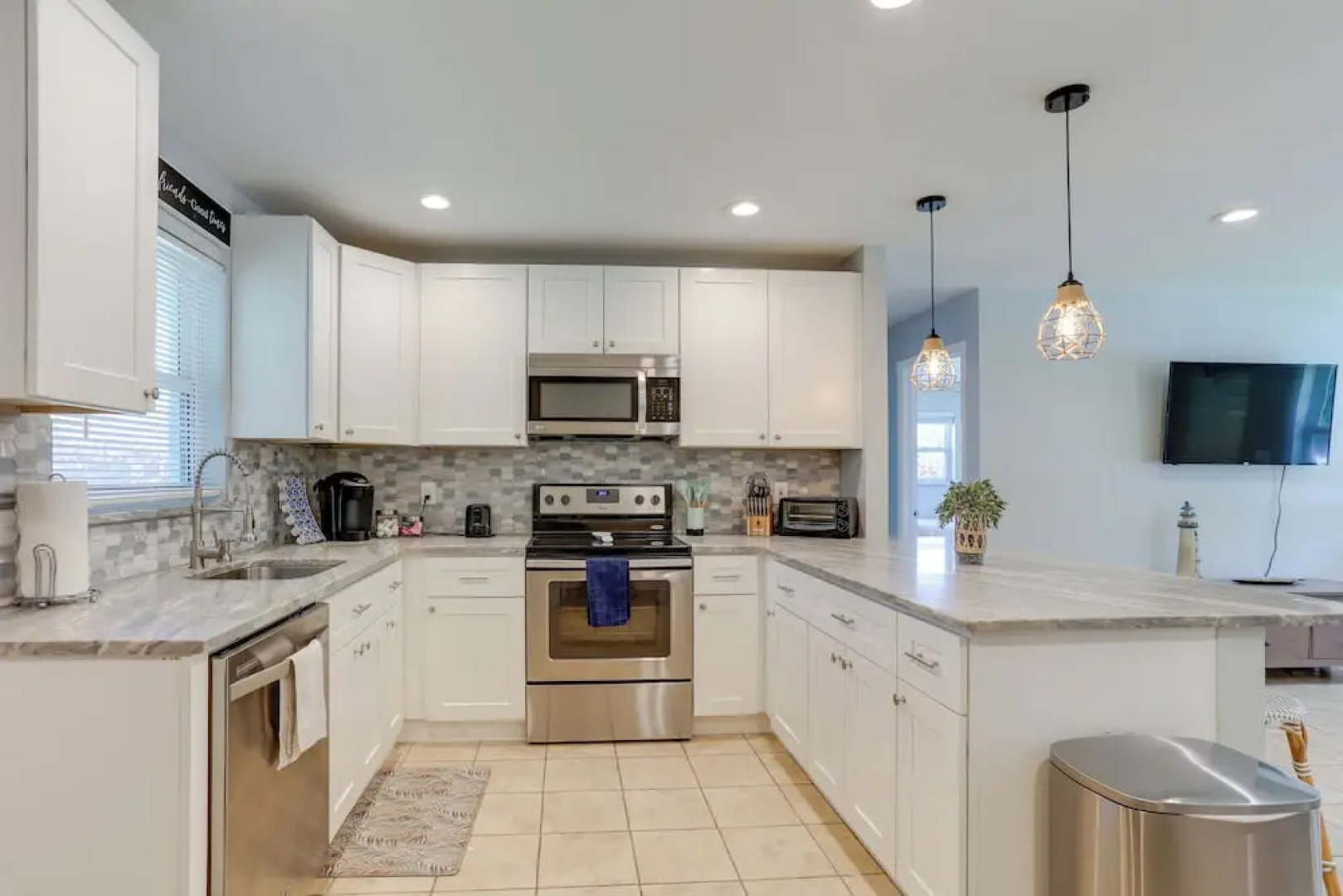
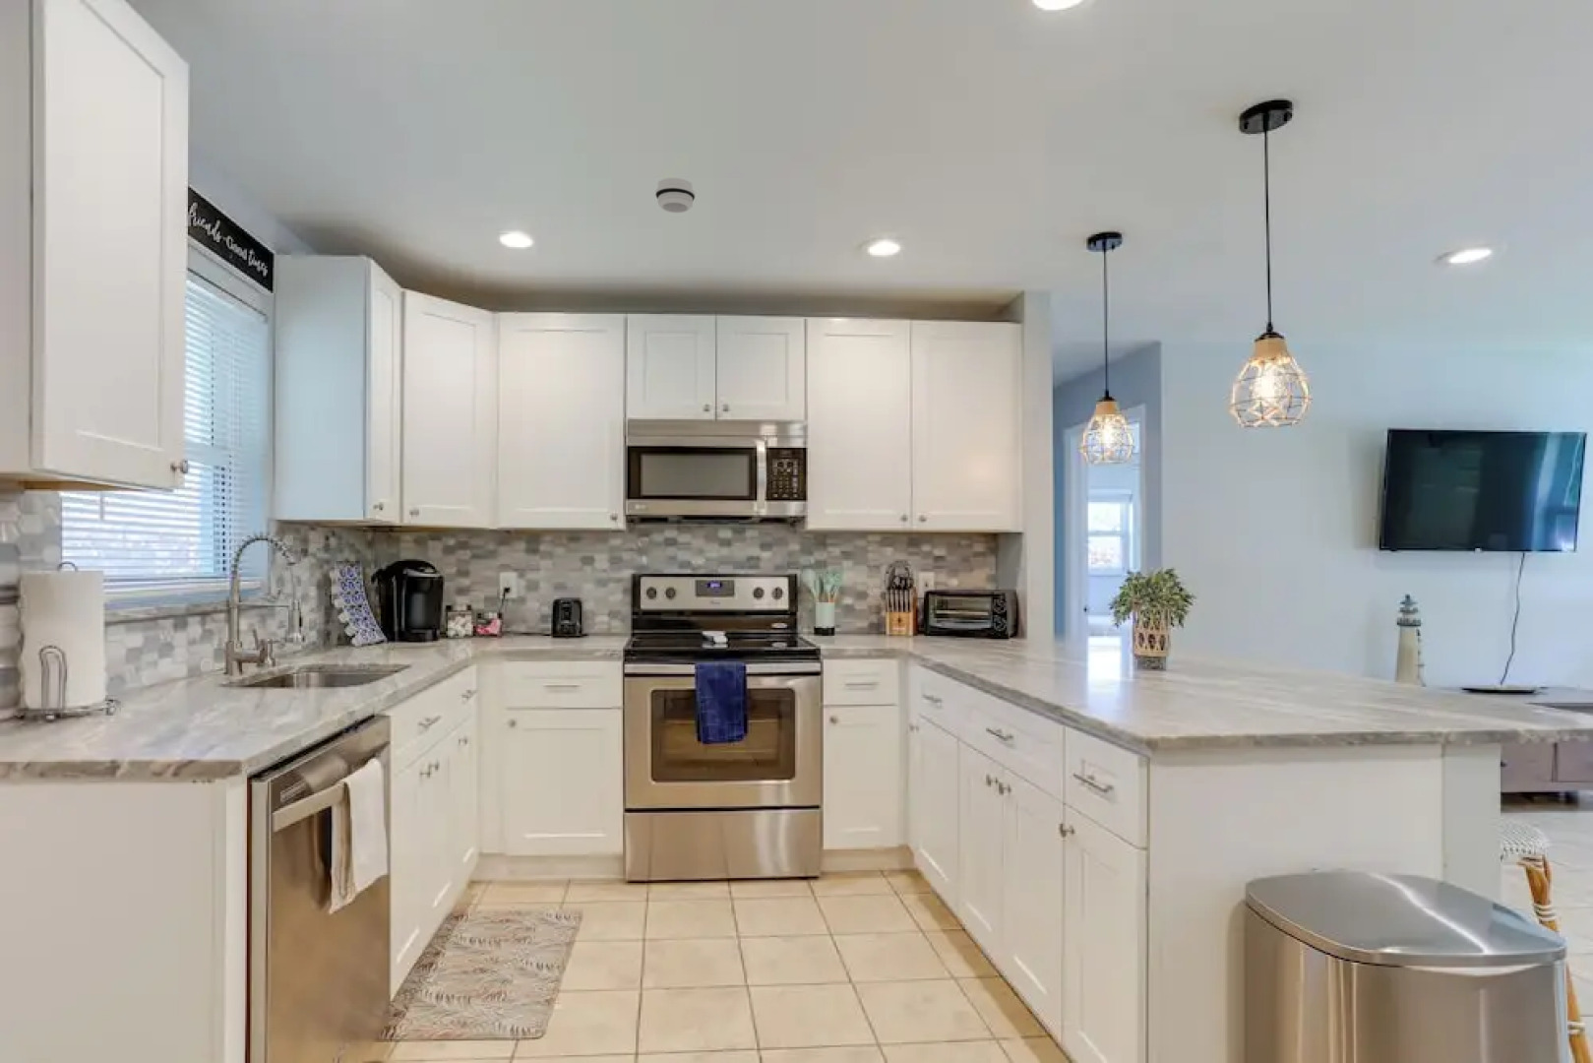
+ smoke detector [655,177,695,214]
